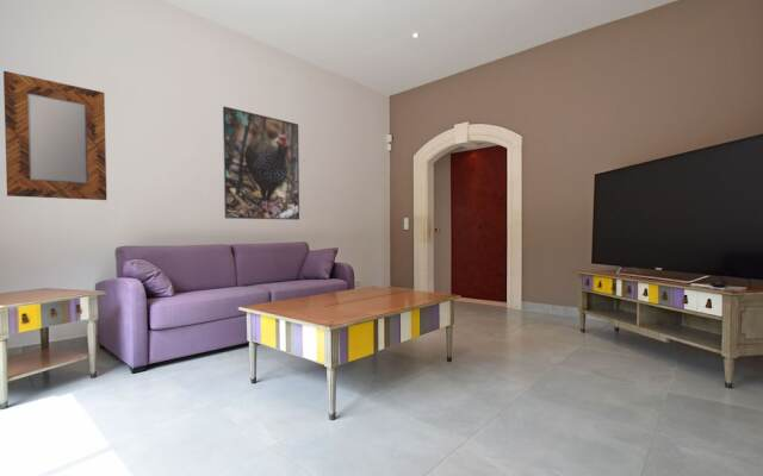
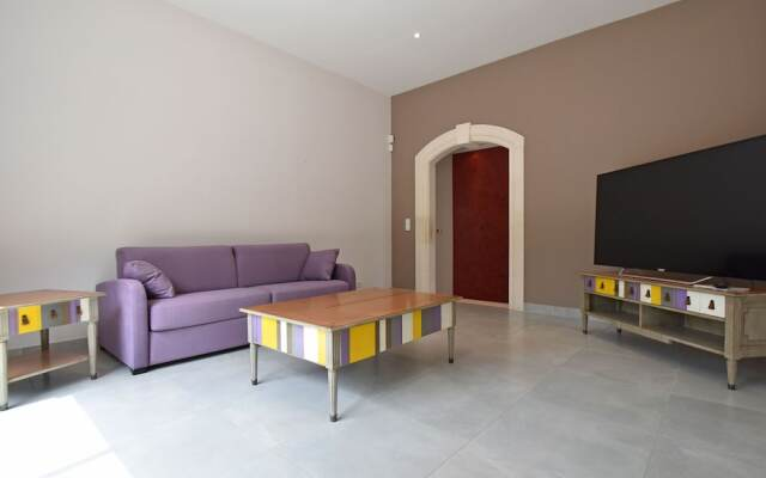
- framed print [222,106,300,221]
- home mirror [2,70,107,201]
